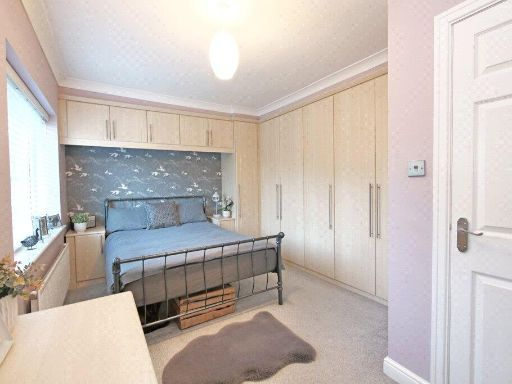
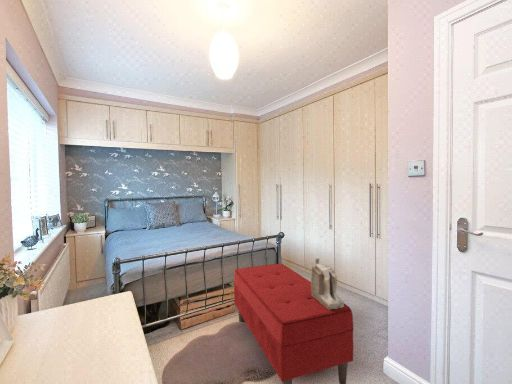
+ bench [233,263,355,384]
+ decorative box [310,258,345,310]
